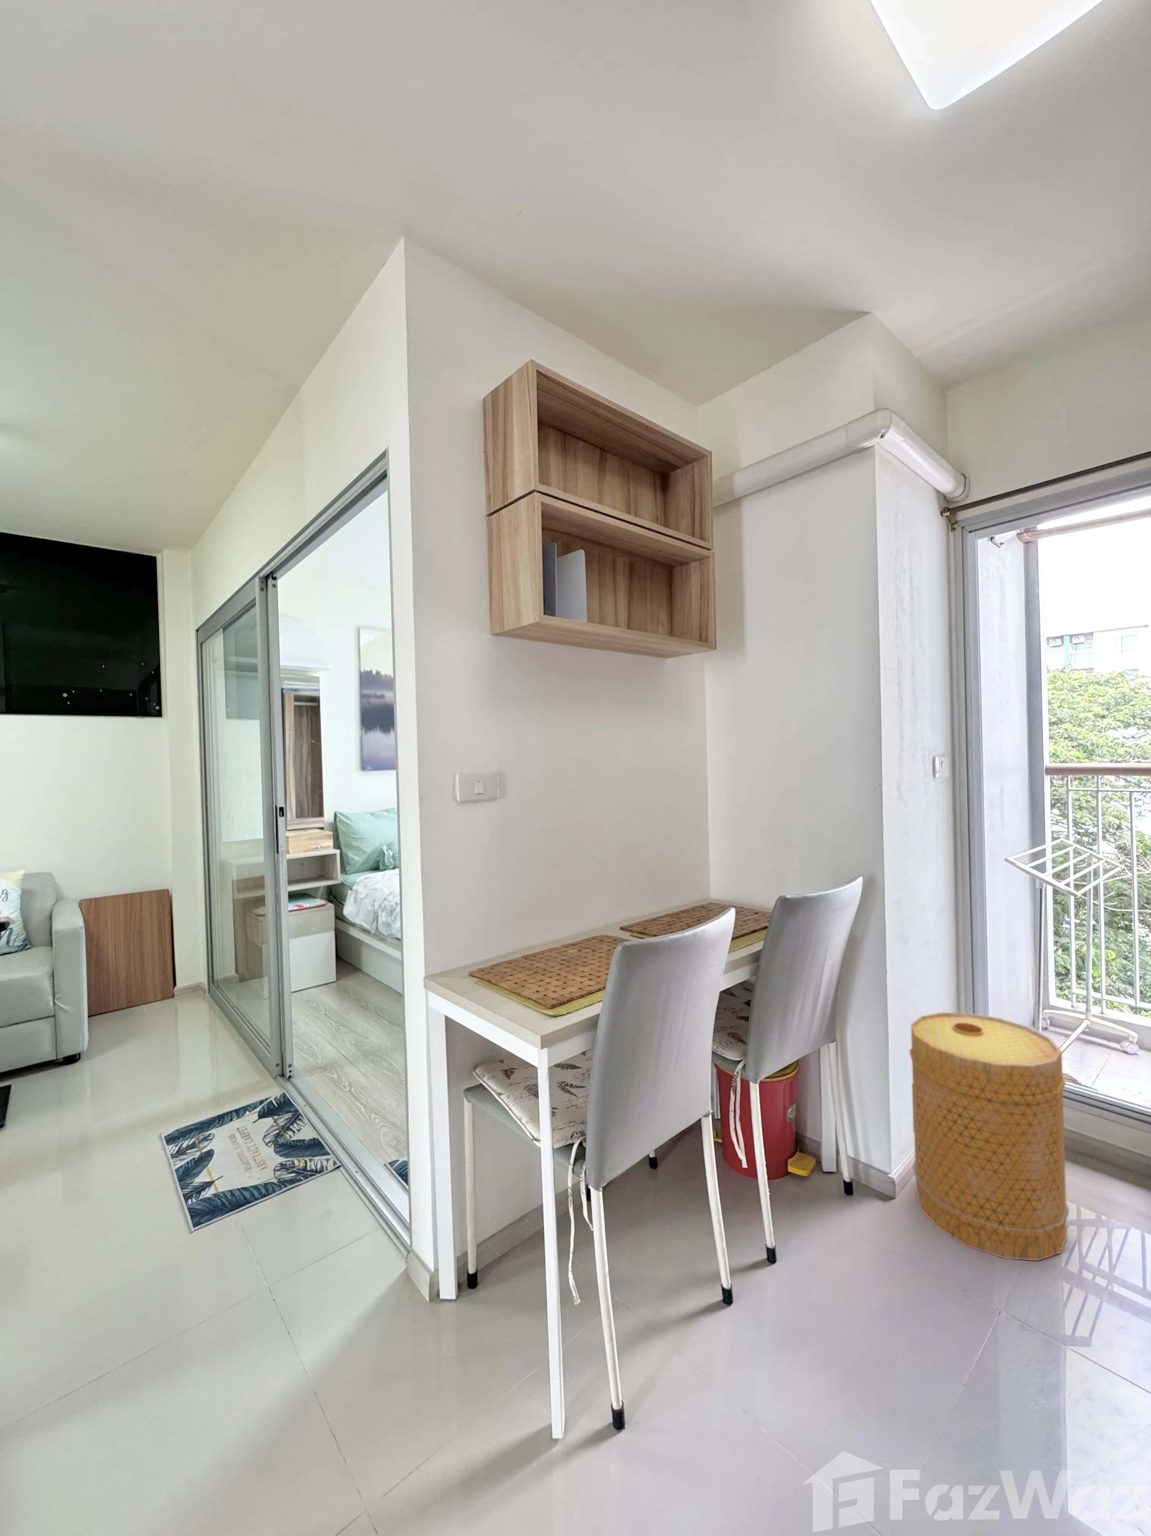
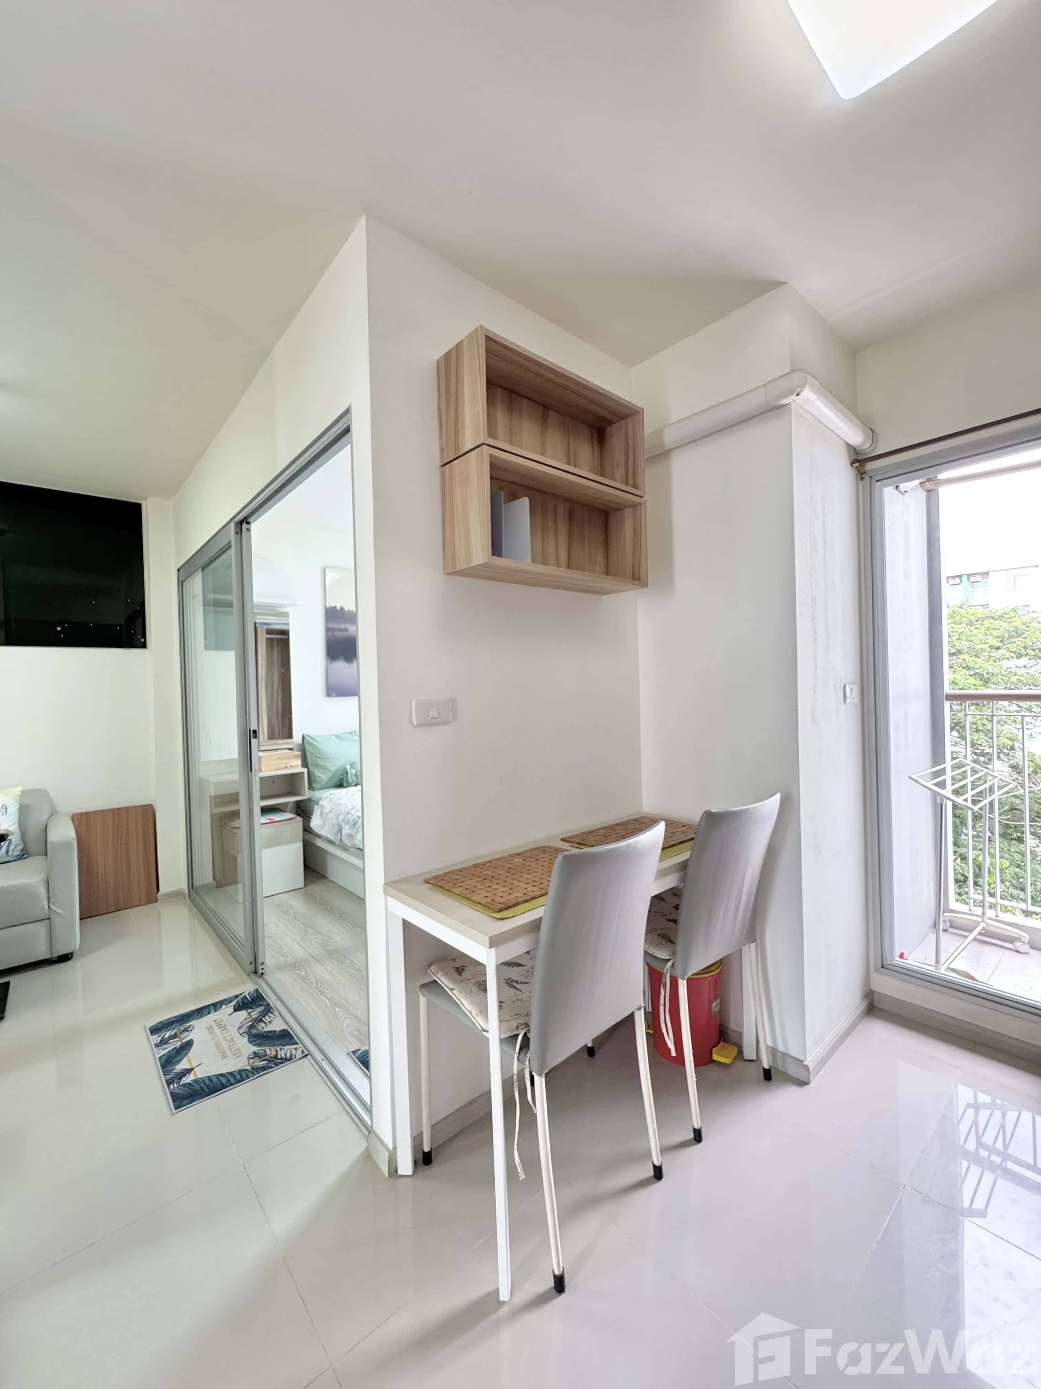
- basket [909,1012,1070,1261]
